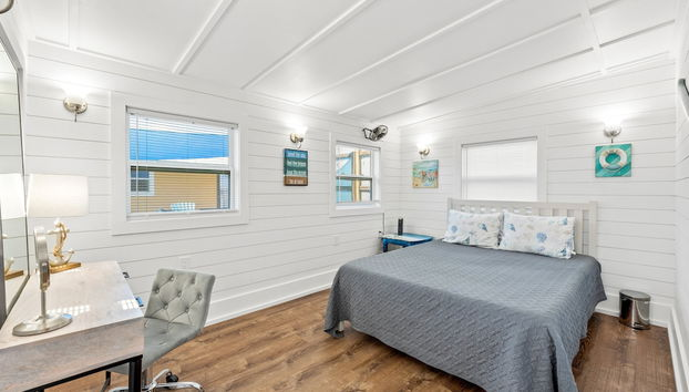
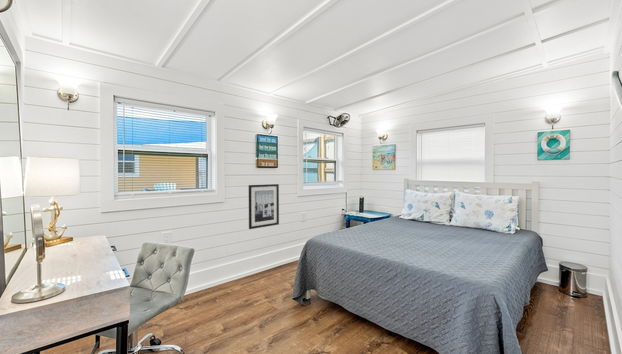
+ wall art [248,183,280,230]
